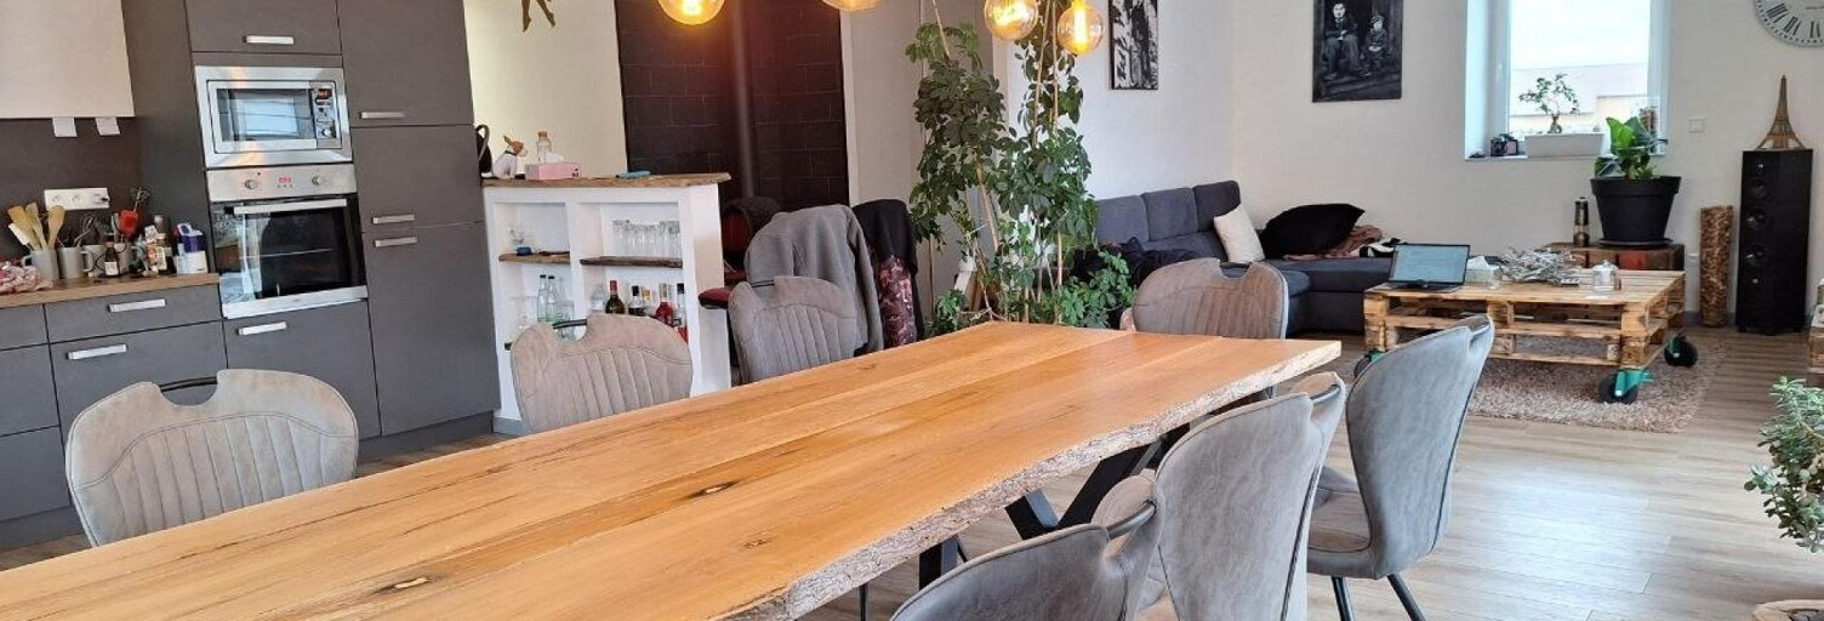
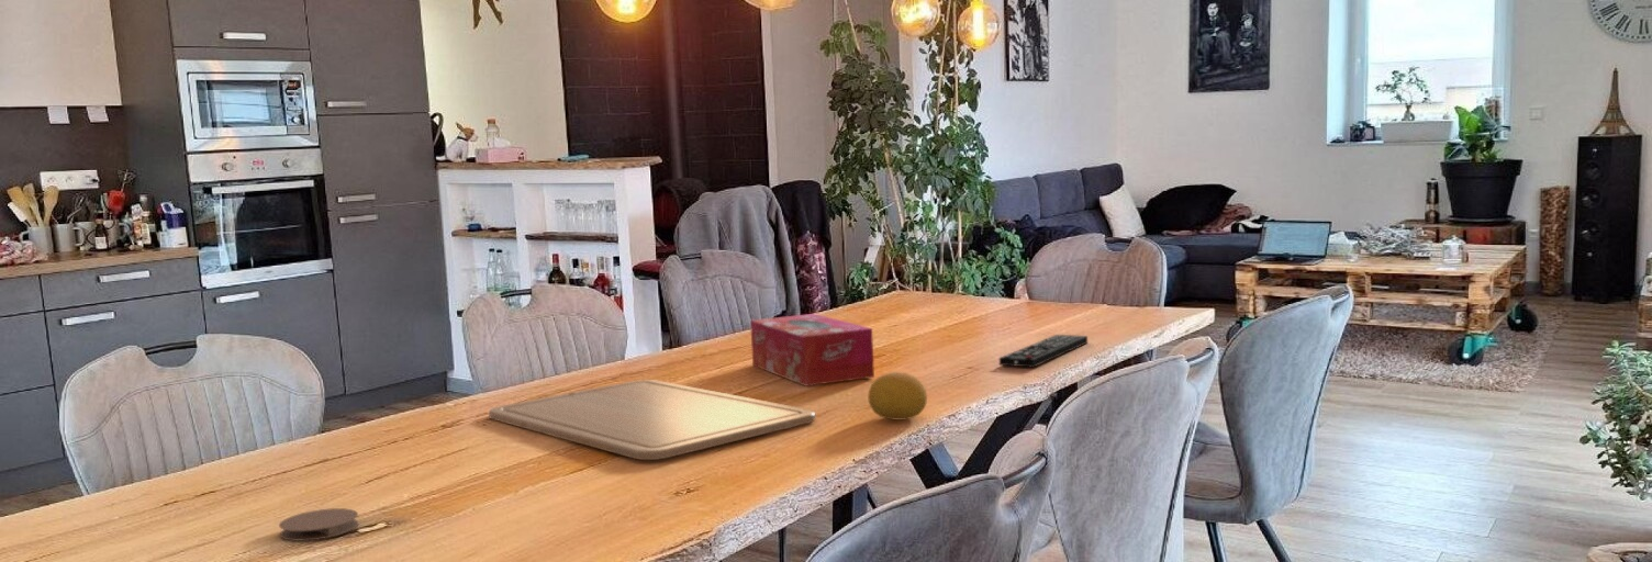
+ chopping board [488,379,816,461]
+ tissue box [749,313,875,387]
+ coaster [278,507,360,542]
+ remote control [998,334,1089,368]
+ fruit [867,371,928,422]
